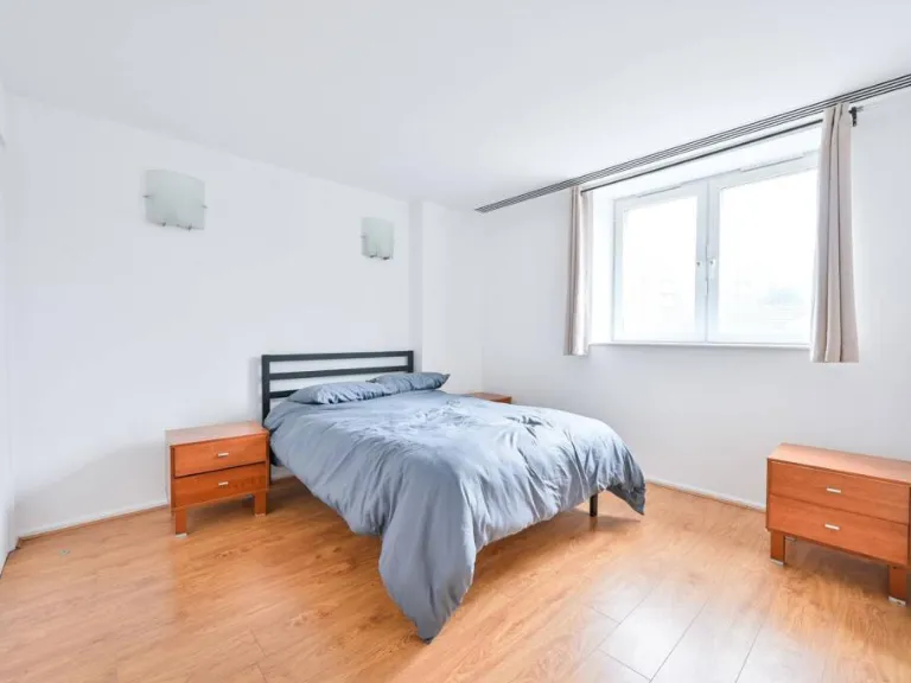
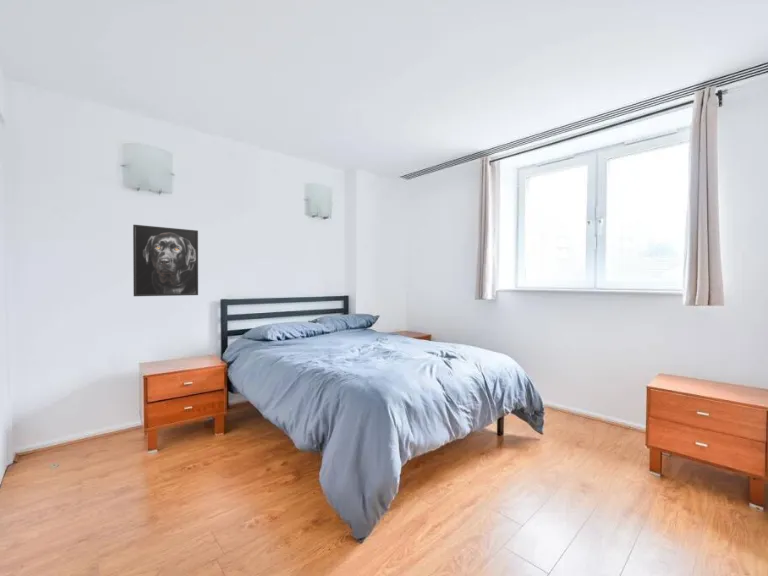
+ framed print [132,224,199,297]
